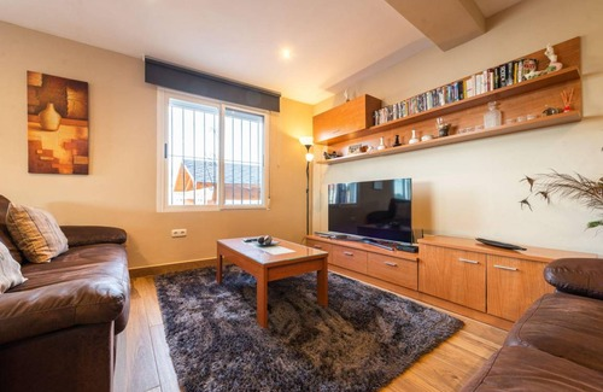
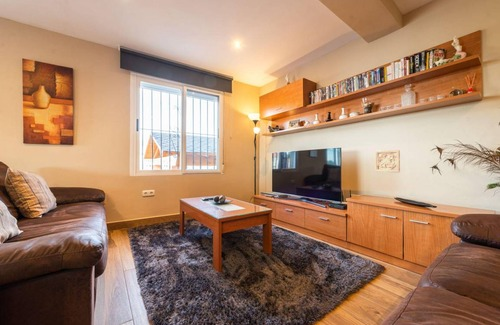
+ wall ornament [374,149,401,174]
